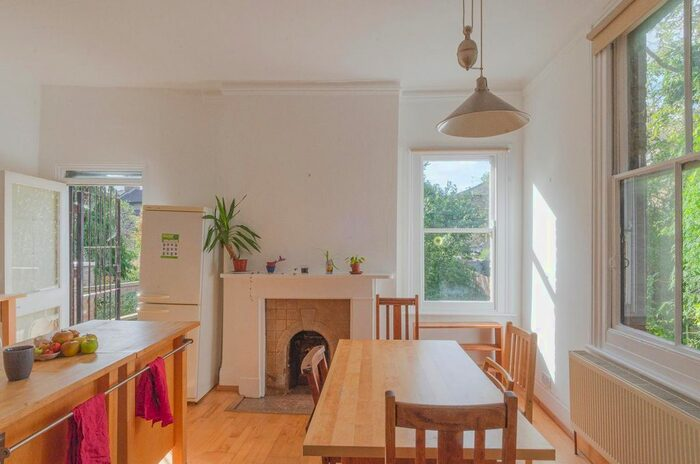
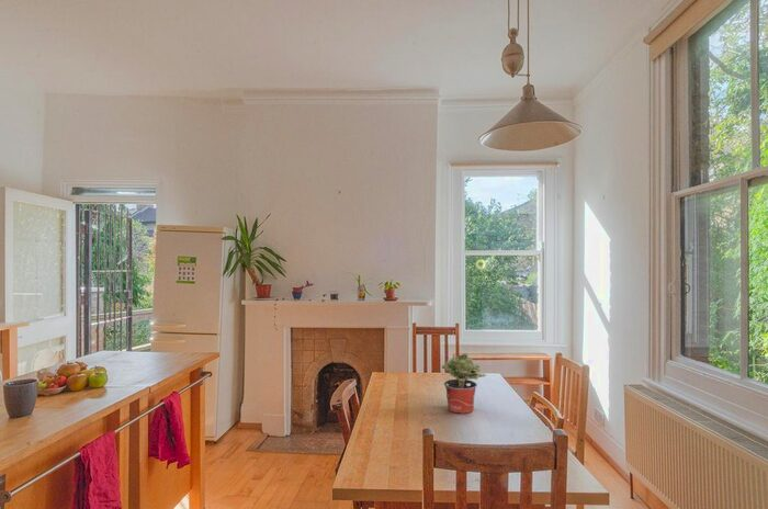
+ potted plant [441,352,487,415]
